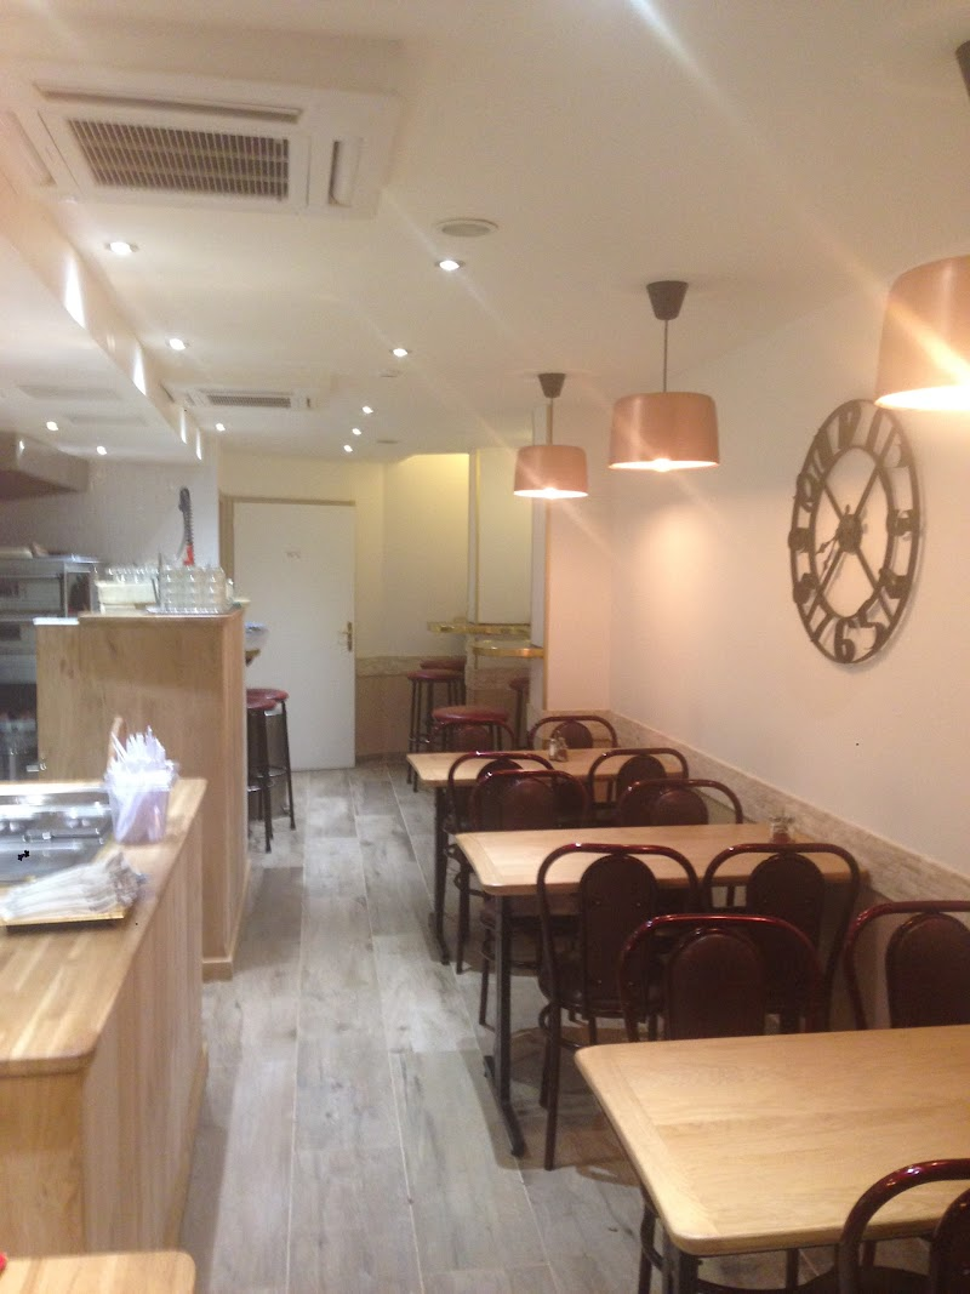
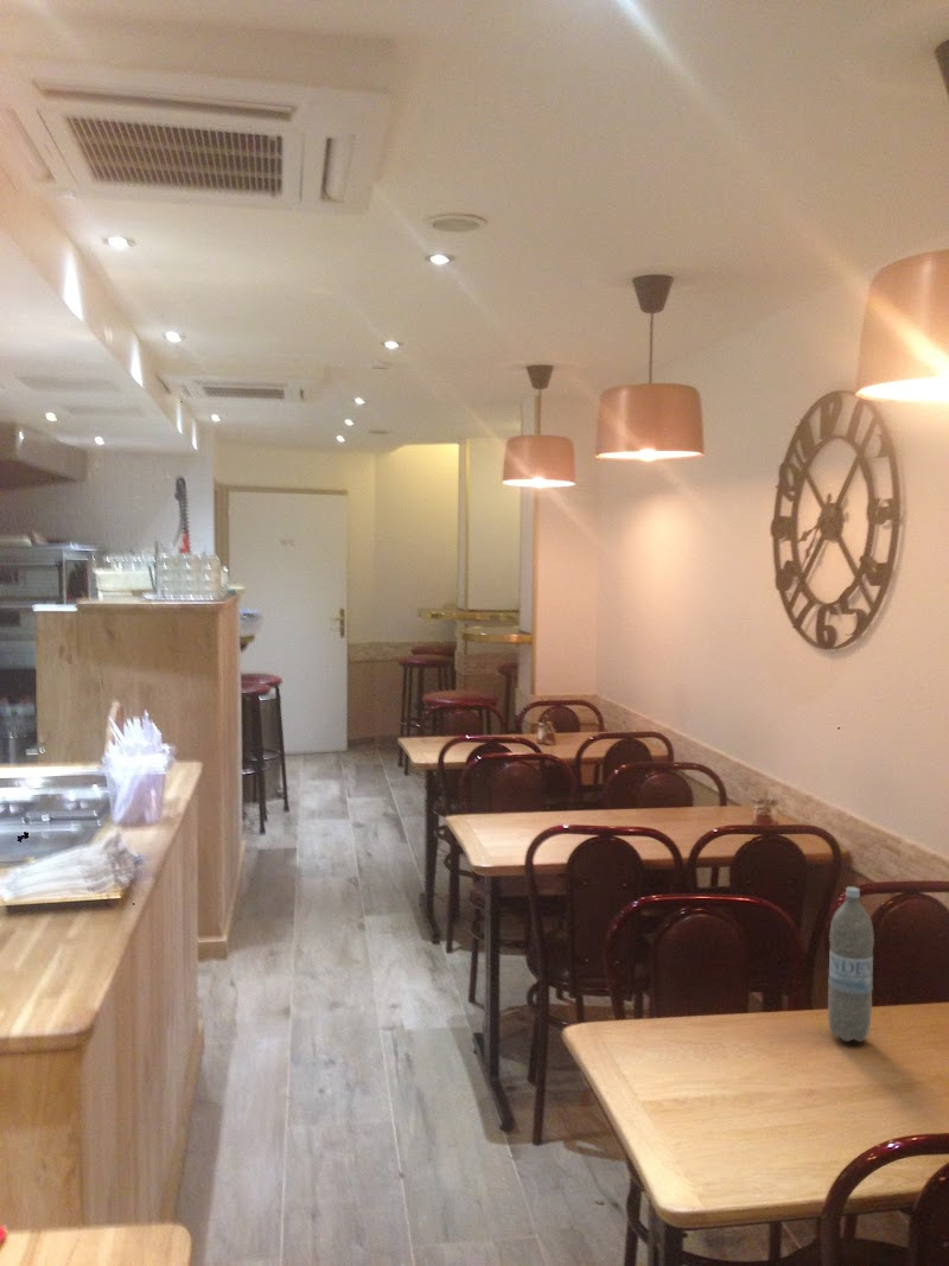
+ water bottle [827,885,875,1043]
